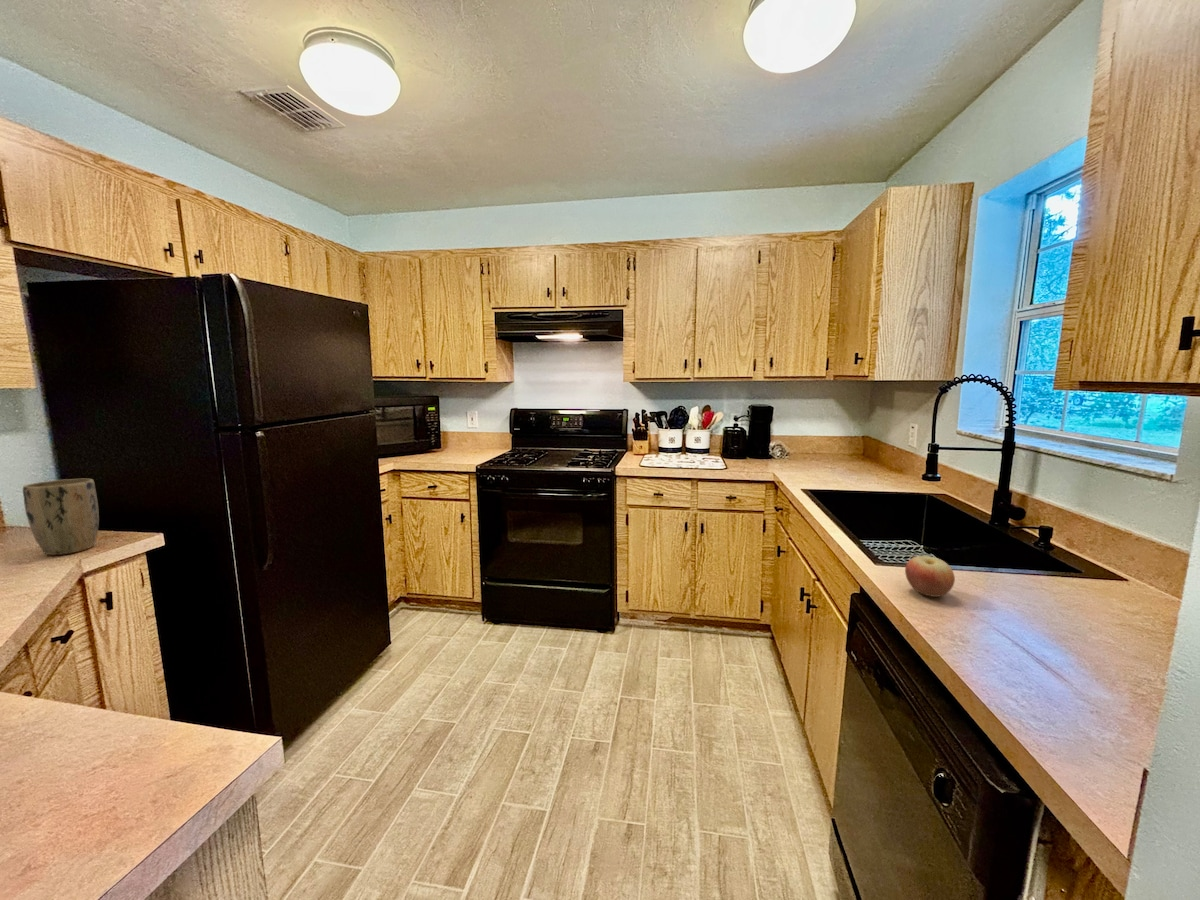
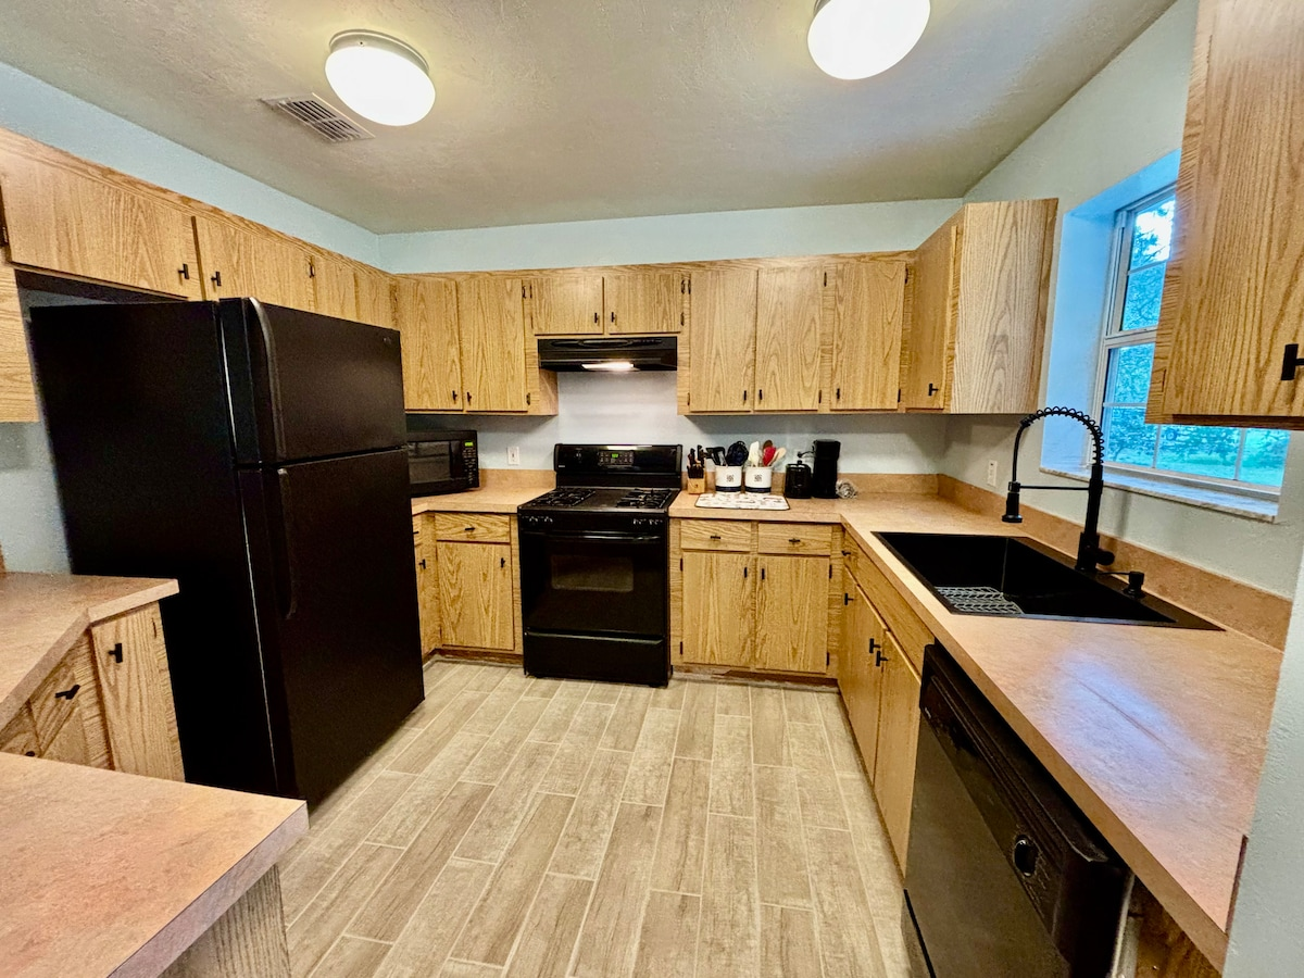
- apple [904,555,956,598]
- plant pot [22,478,100,556]
